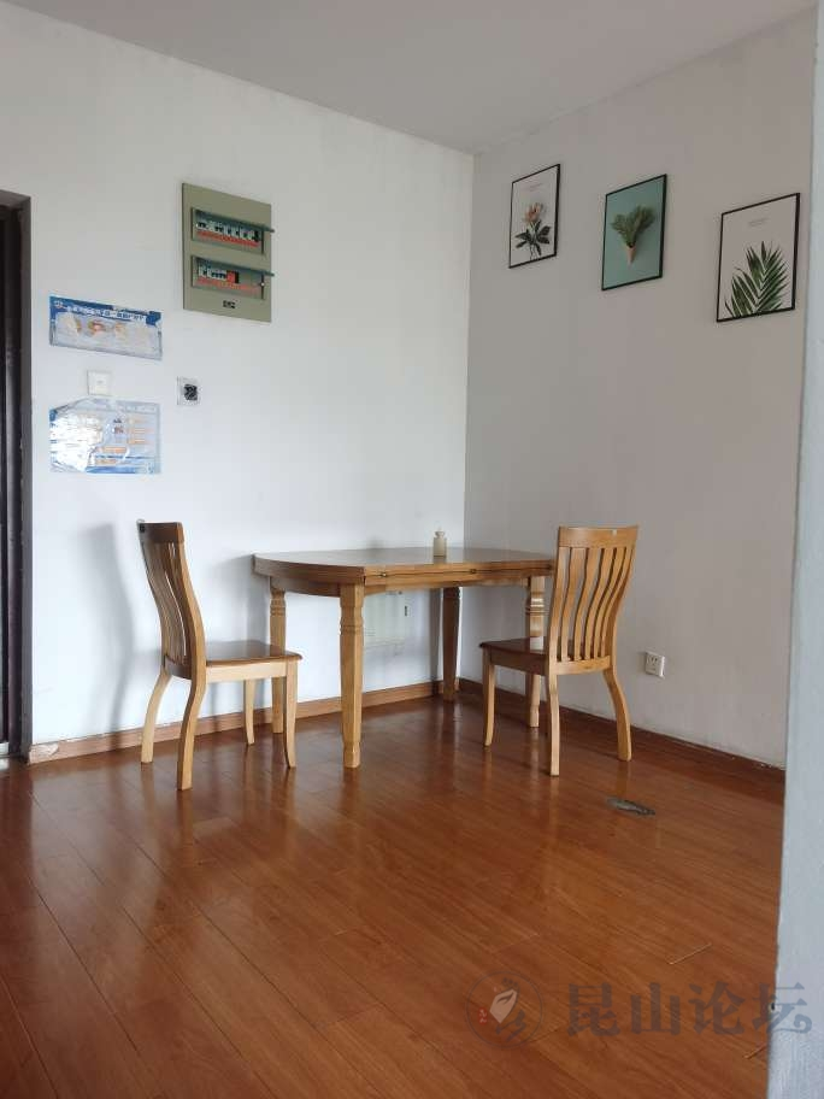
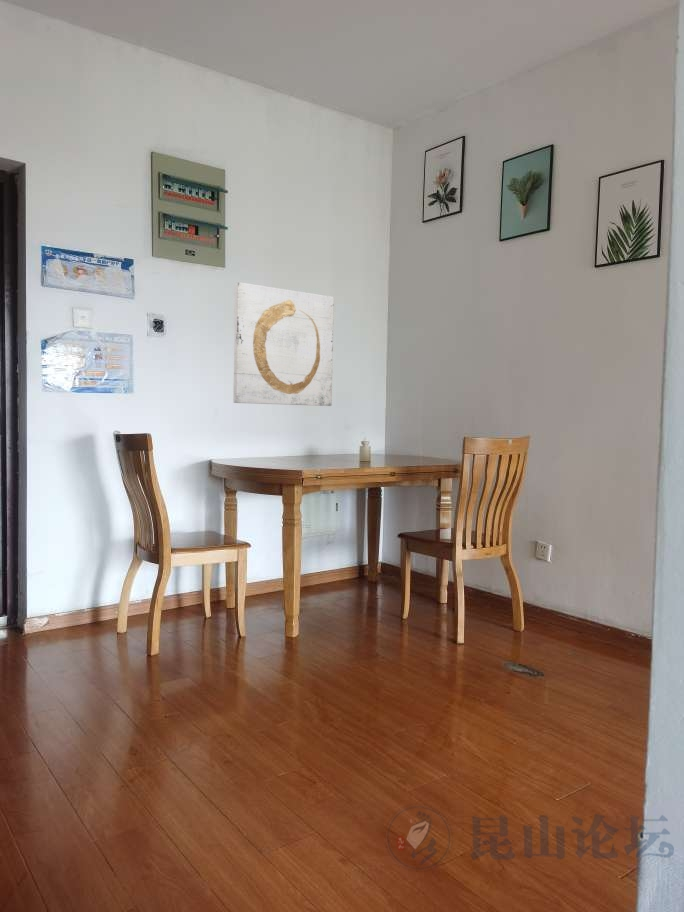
+ wall art [232,281,335,407]
